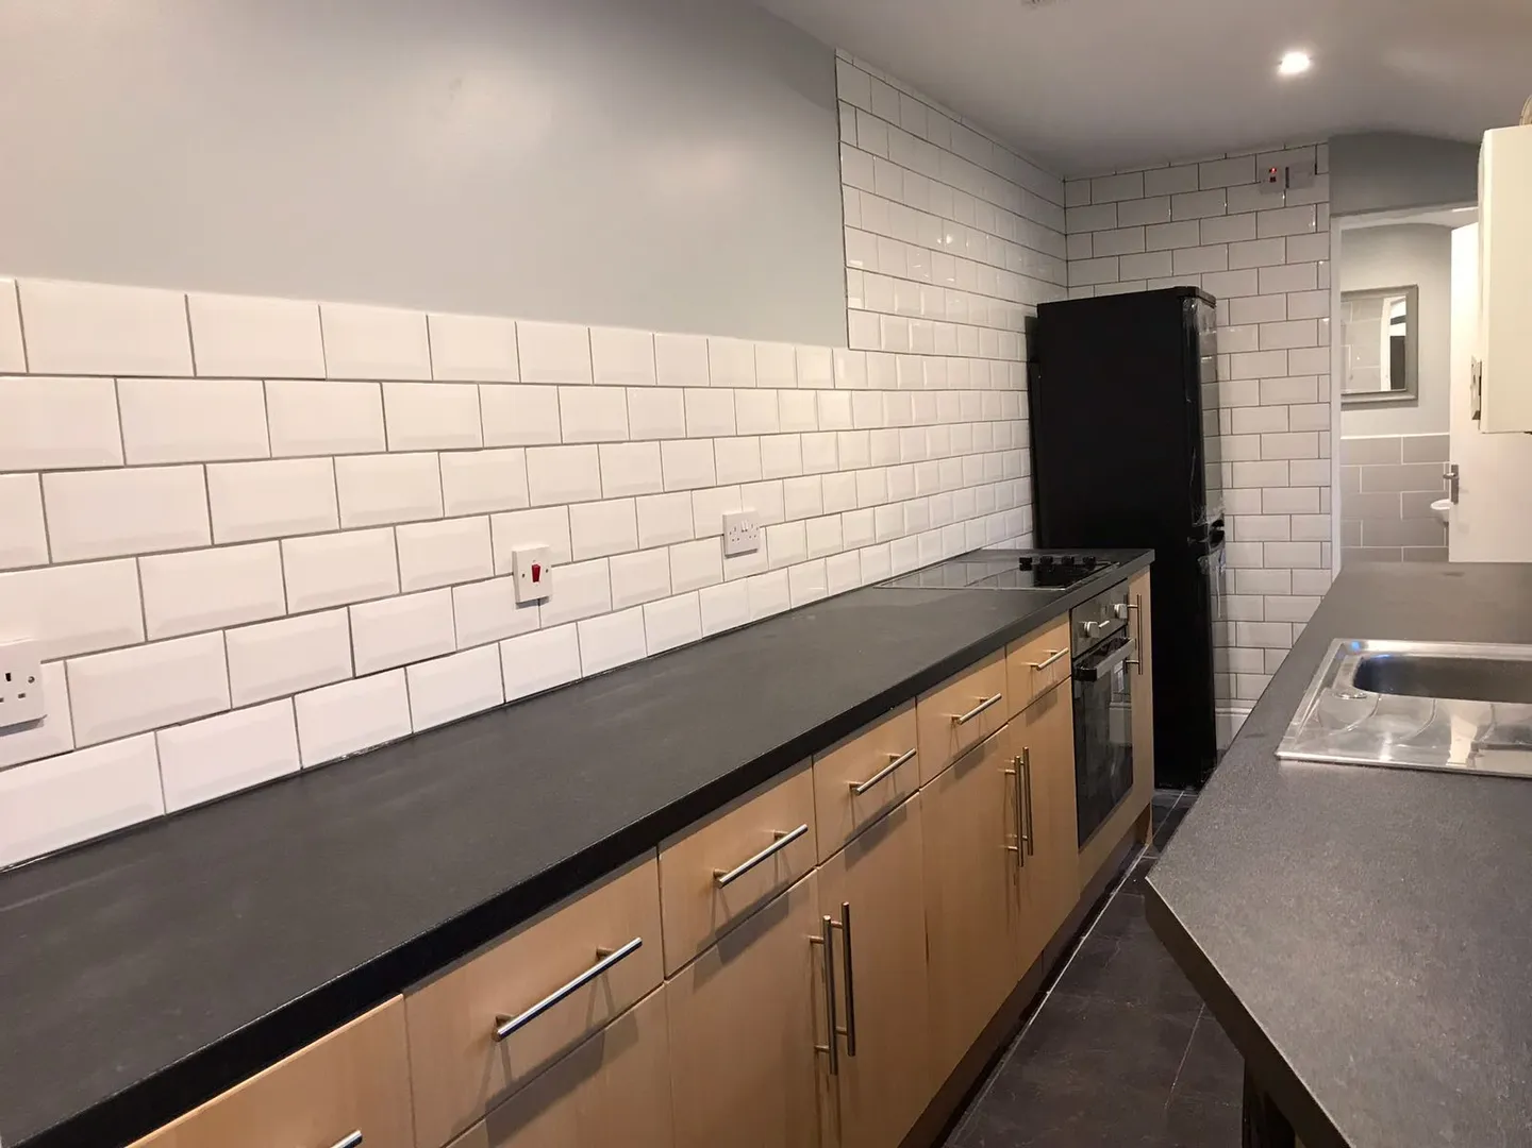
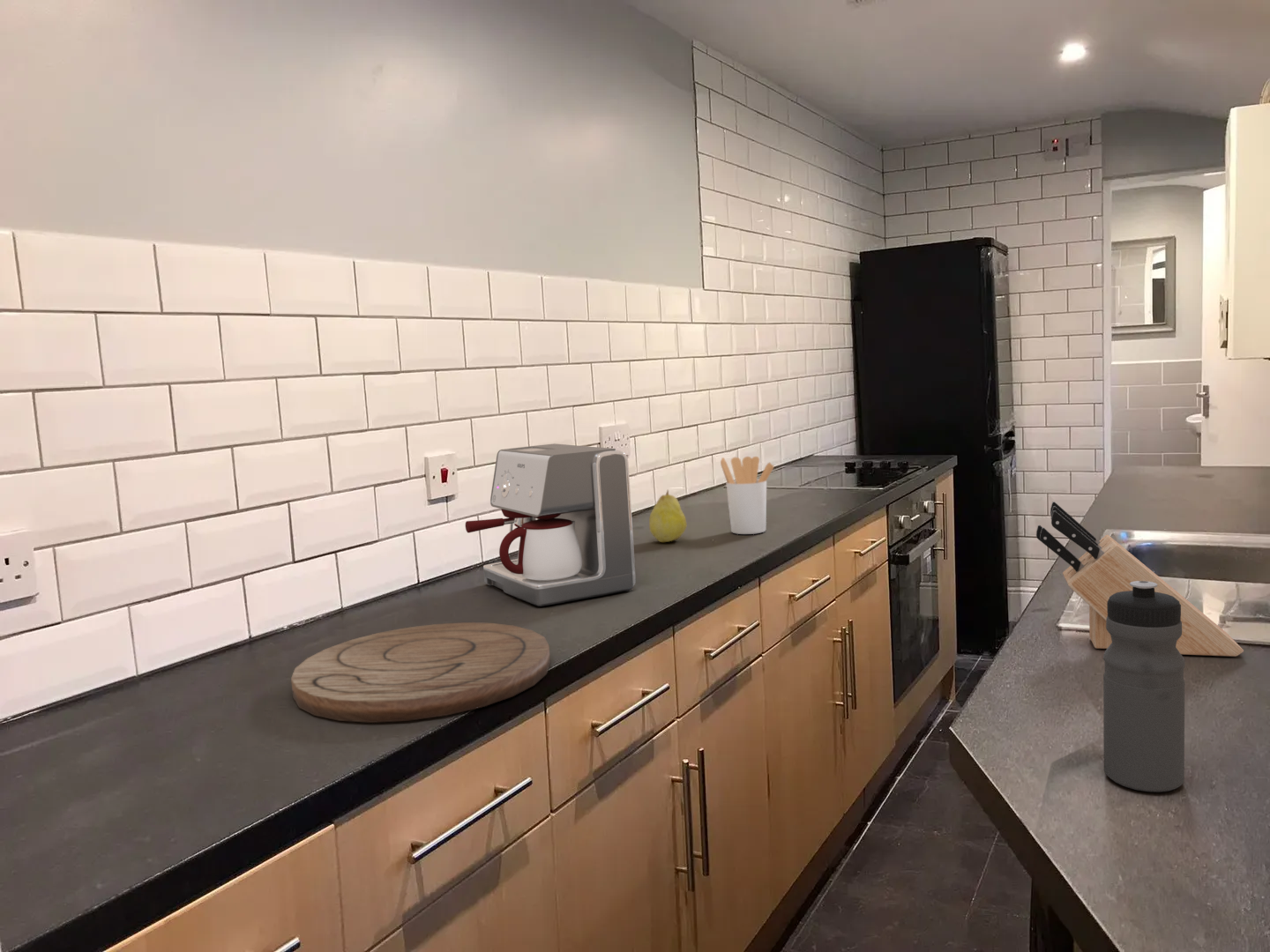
+ water bottle [1102,581,1186,793]
+ coffee maker [465,443,637,607]
+ utensil holder [720,456,775,535]
+ cutting board [290,621,551,724]
+ knife block [1035,501,1244,658]
+ fruit [648,489,688,543]
